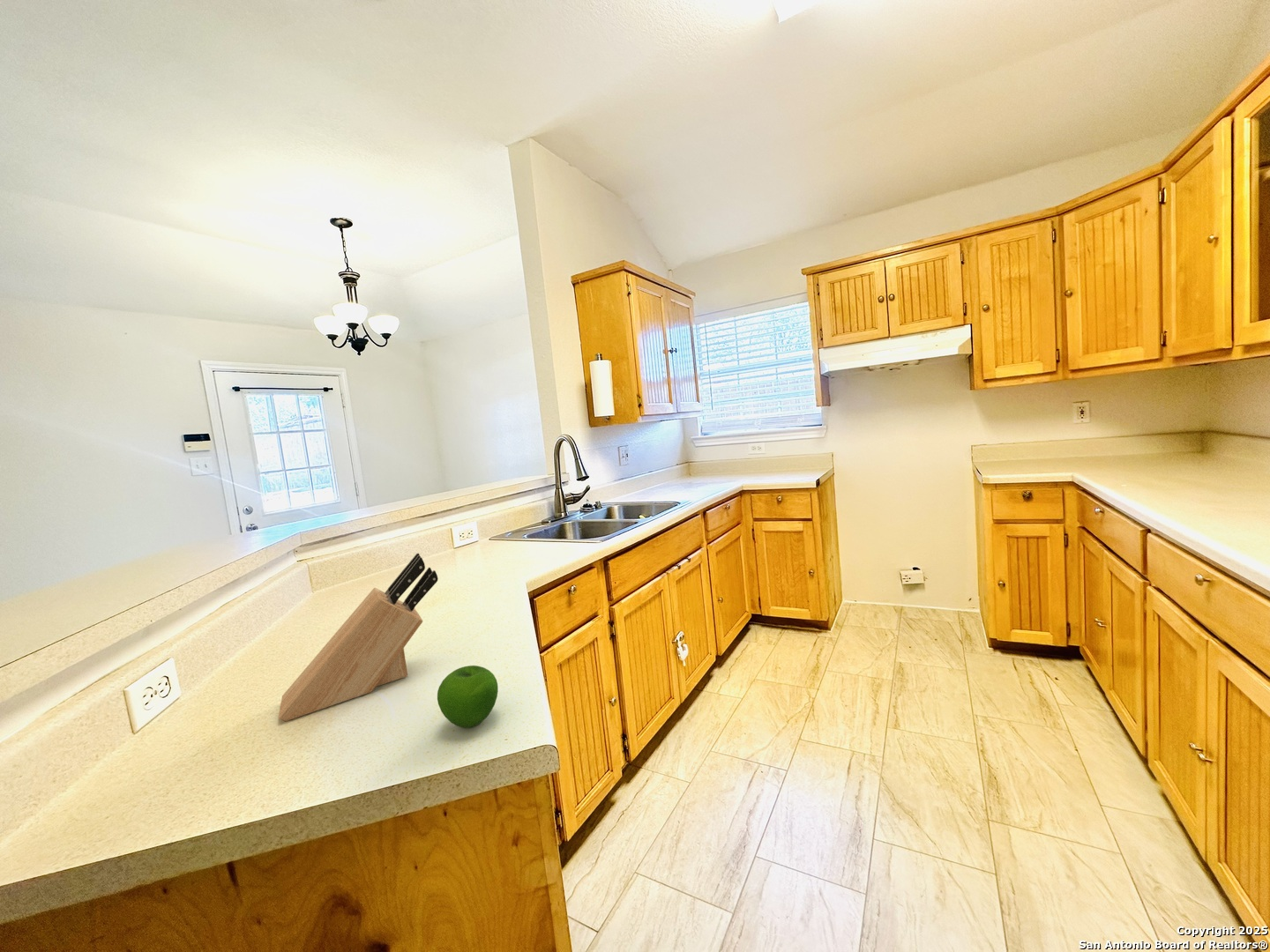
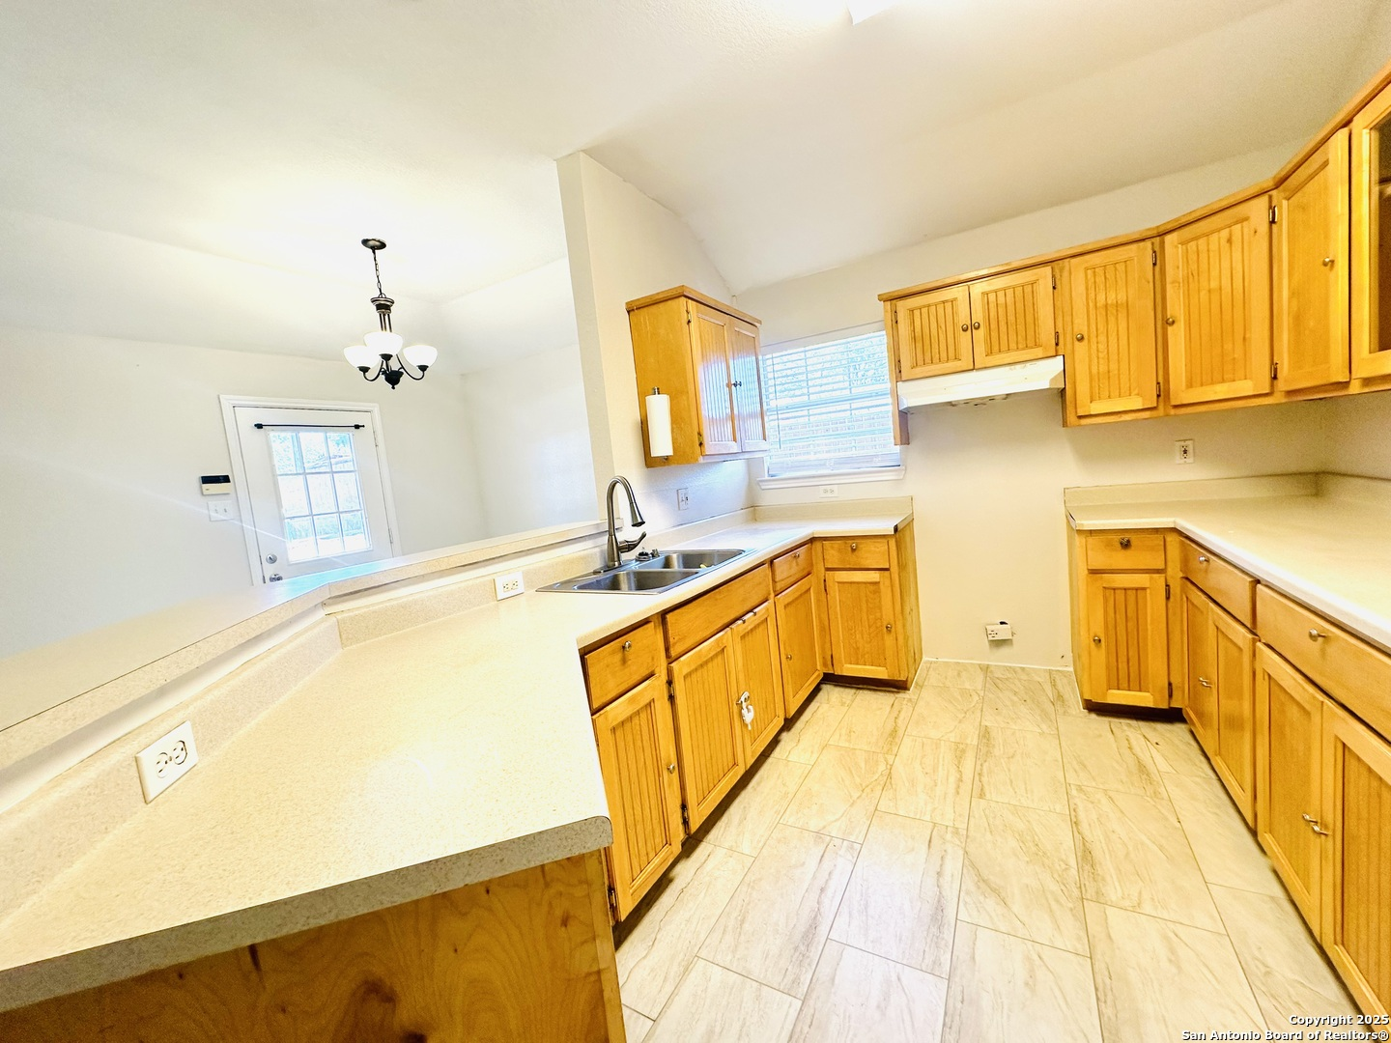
- knife block [278,553,438,722]
- apple [437,665,499,729]
